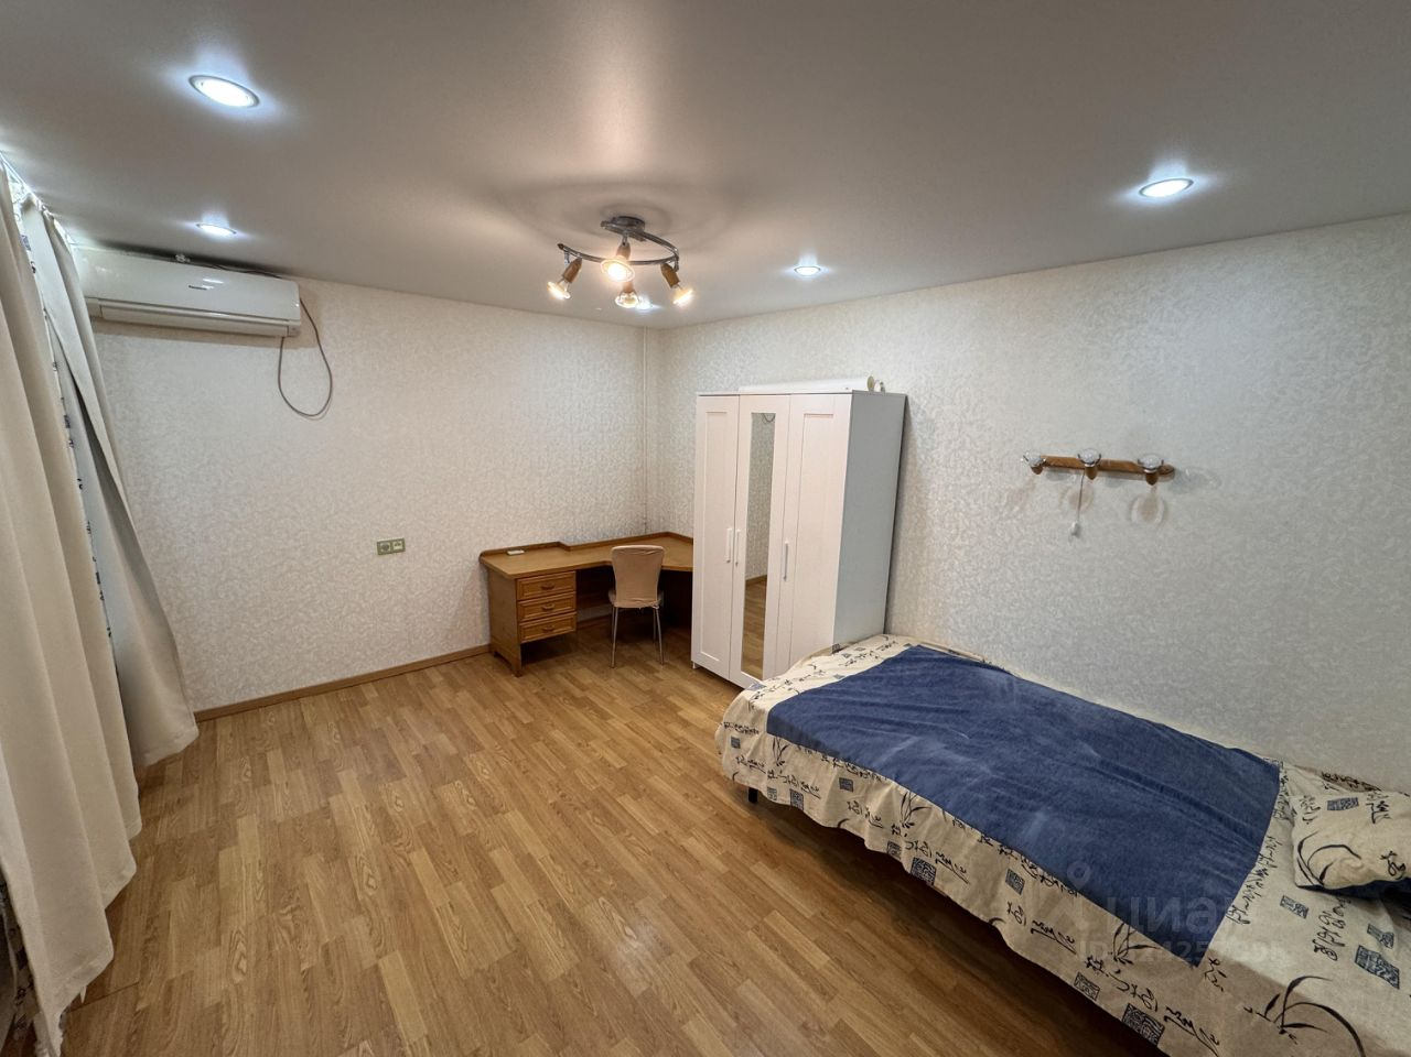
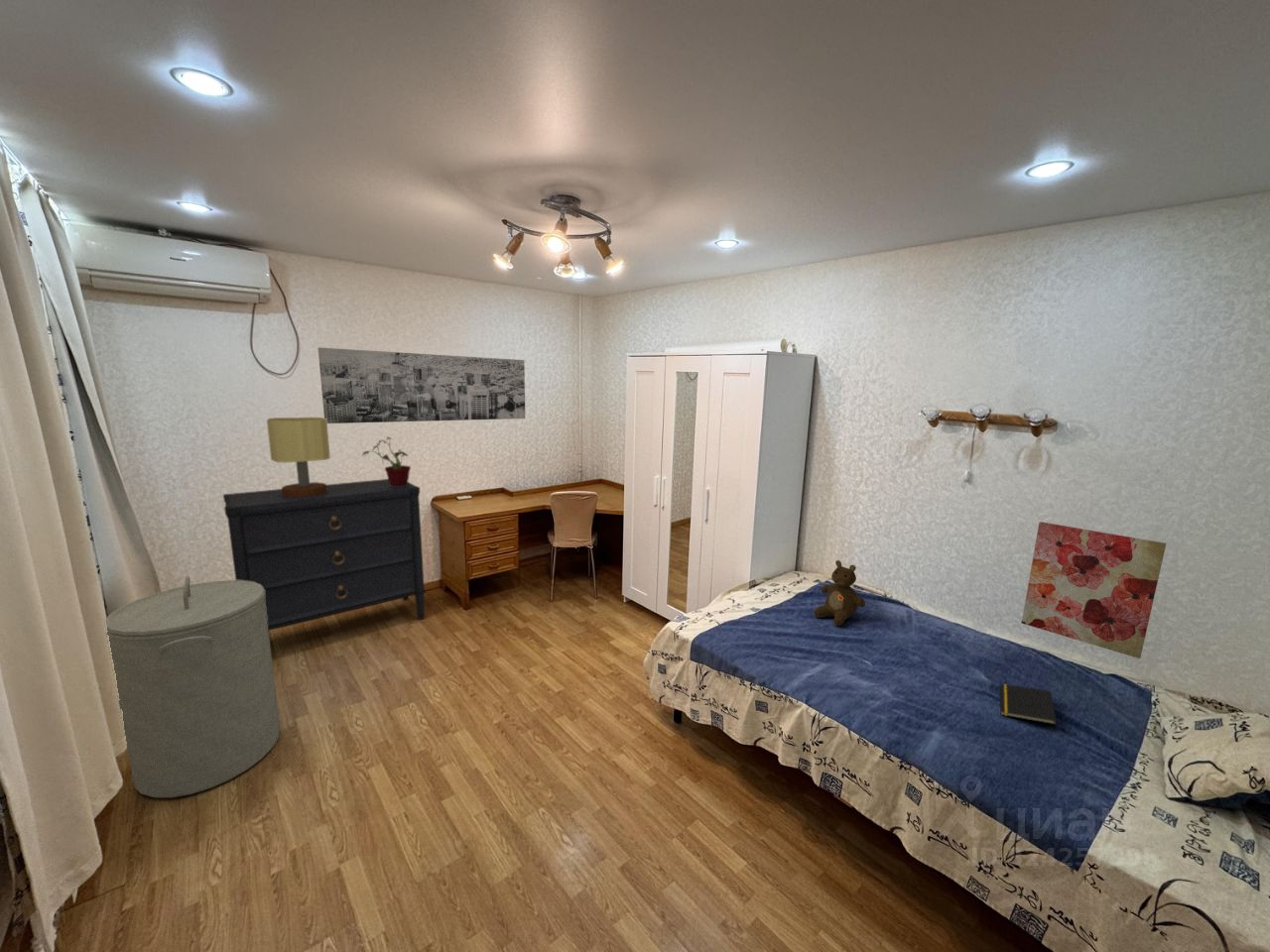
+ teddy bear [814,559,866,627]
+ notepad [999,682,1058,726]
+ table lamp [266,416,331,498]
+ wall art [318,347,526,424]
+ potted plant [361,435,412,487]
+ dresser [222,478,427,632]
+ wall art [1021,521,1167,659]
+ laundry hamper [105,575,281,798]
